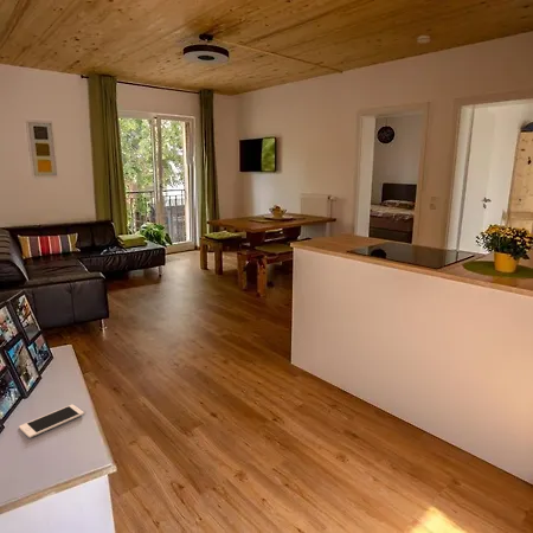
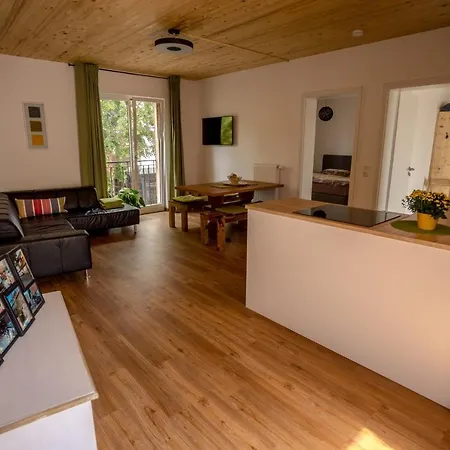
- cell phone [18,404,85,439]
